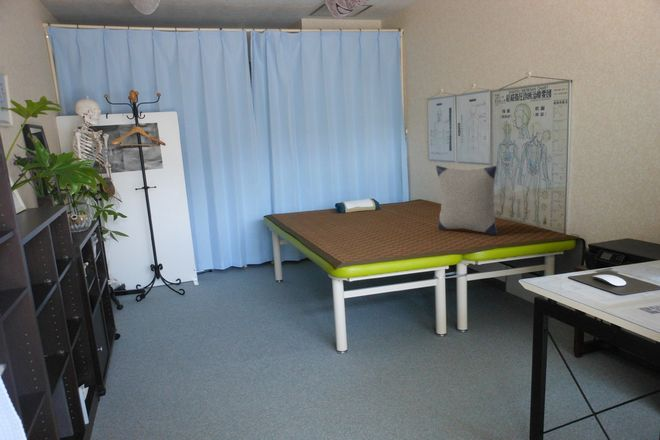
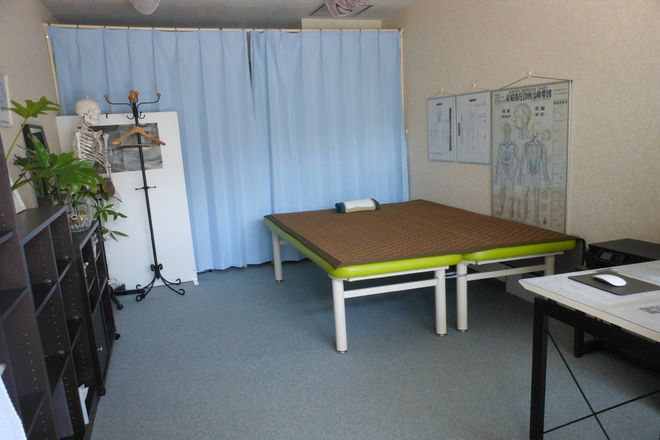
- pillow [435,165,498,236]
